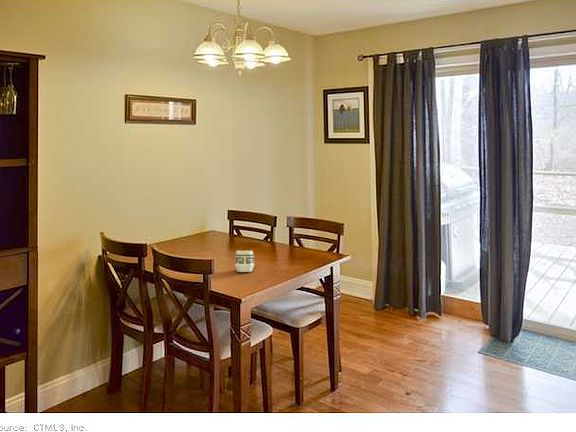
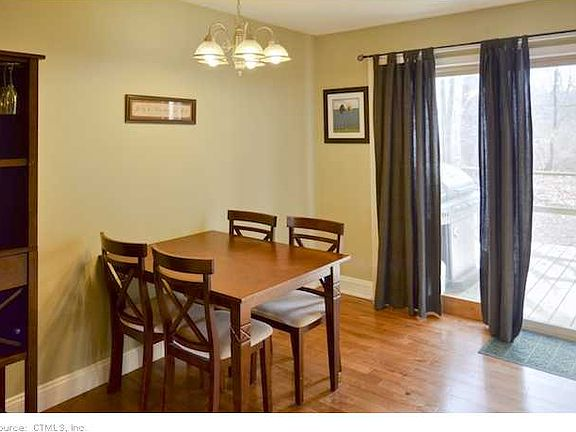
- cup [234,250,255,273]
